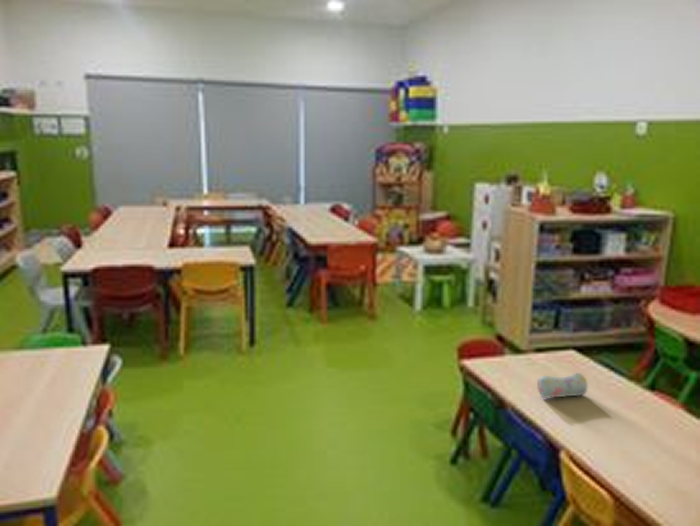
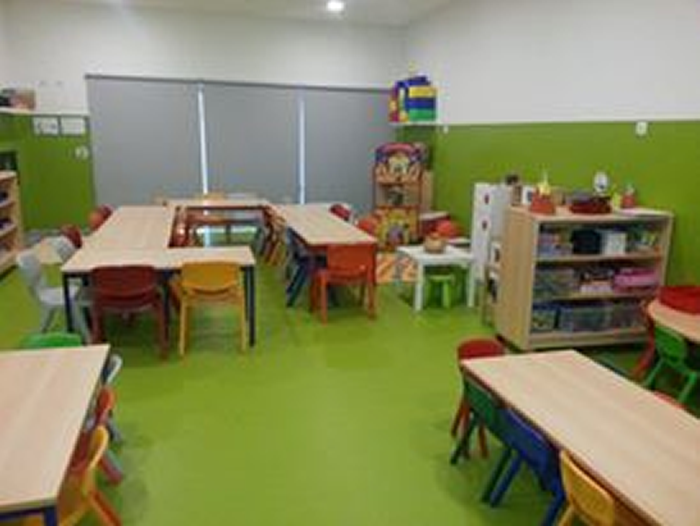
- pencil case [536,372,589,399]
